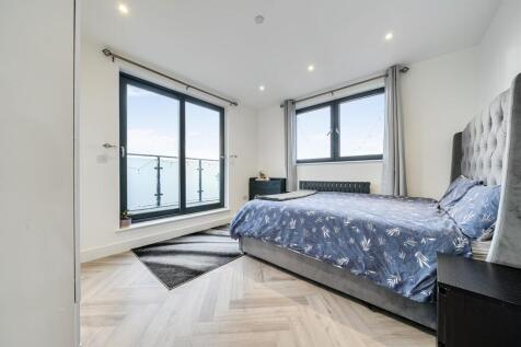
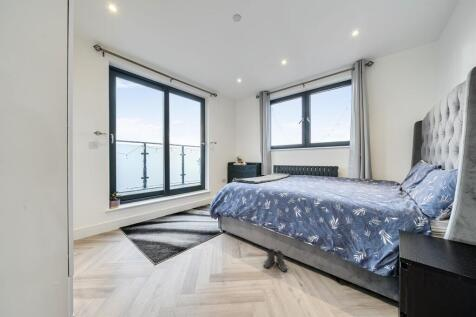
+ boots [263,248,288,273]
